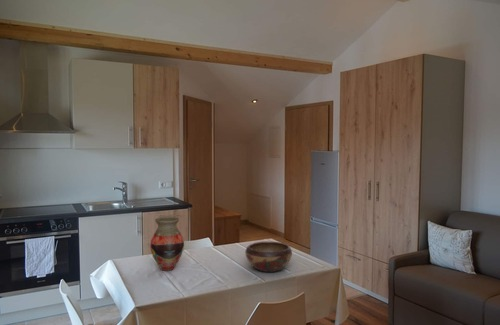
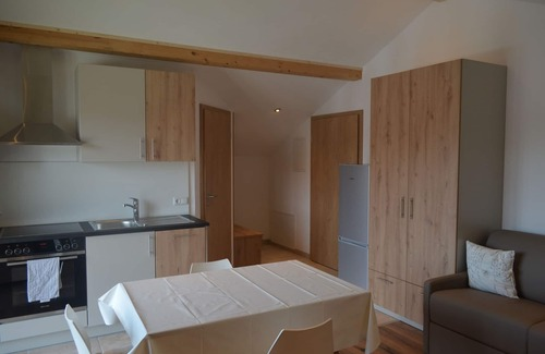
- vase [149,216,185,272]
- decorative bowl [244,241,293,273]
